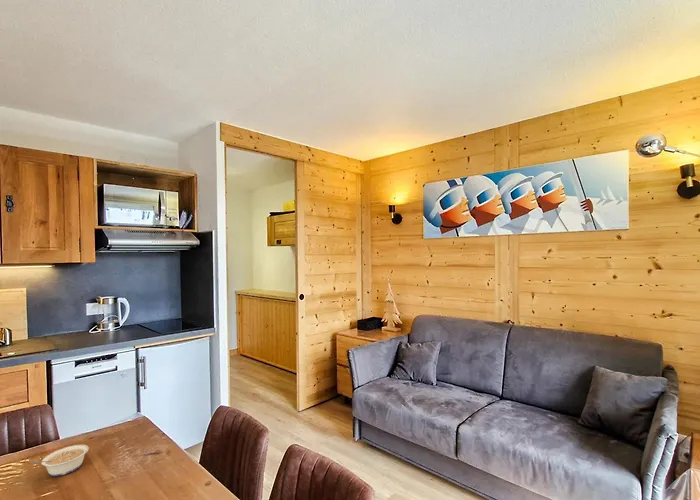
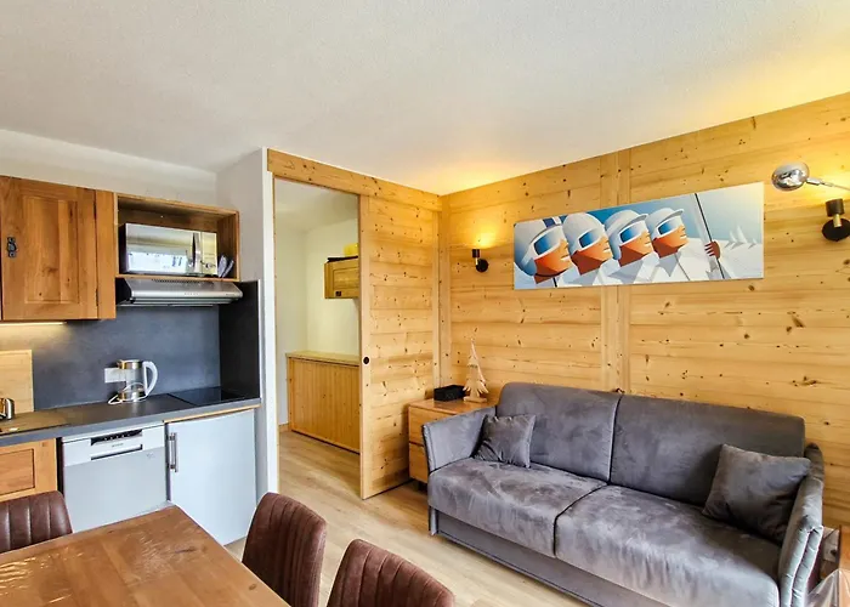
- legume [30,444,90,477]
